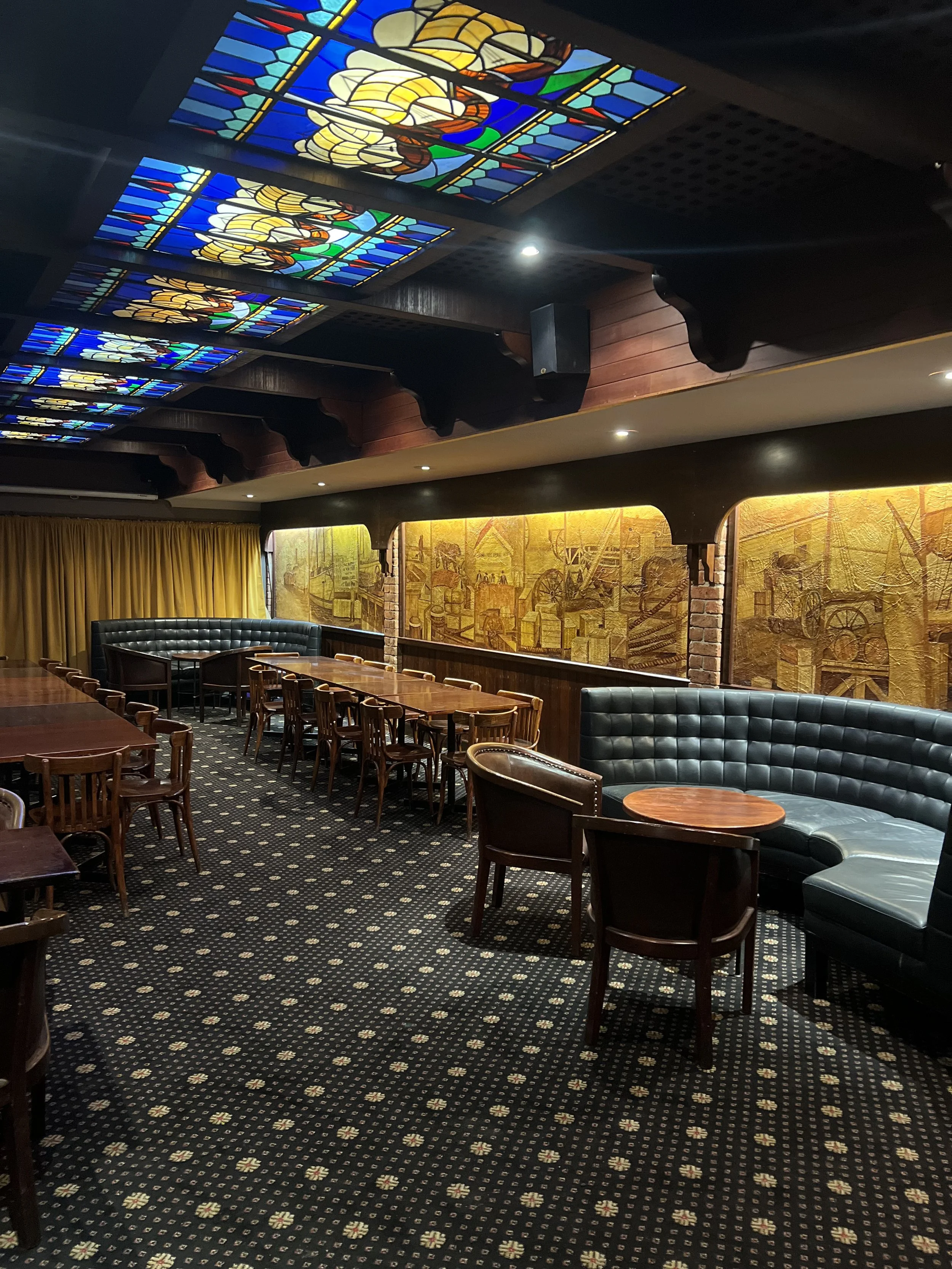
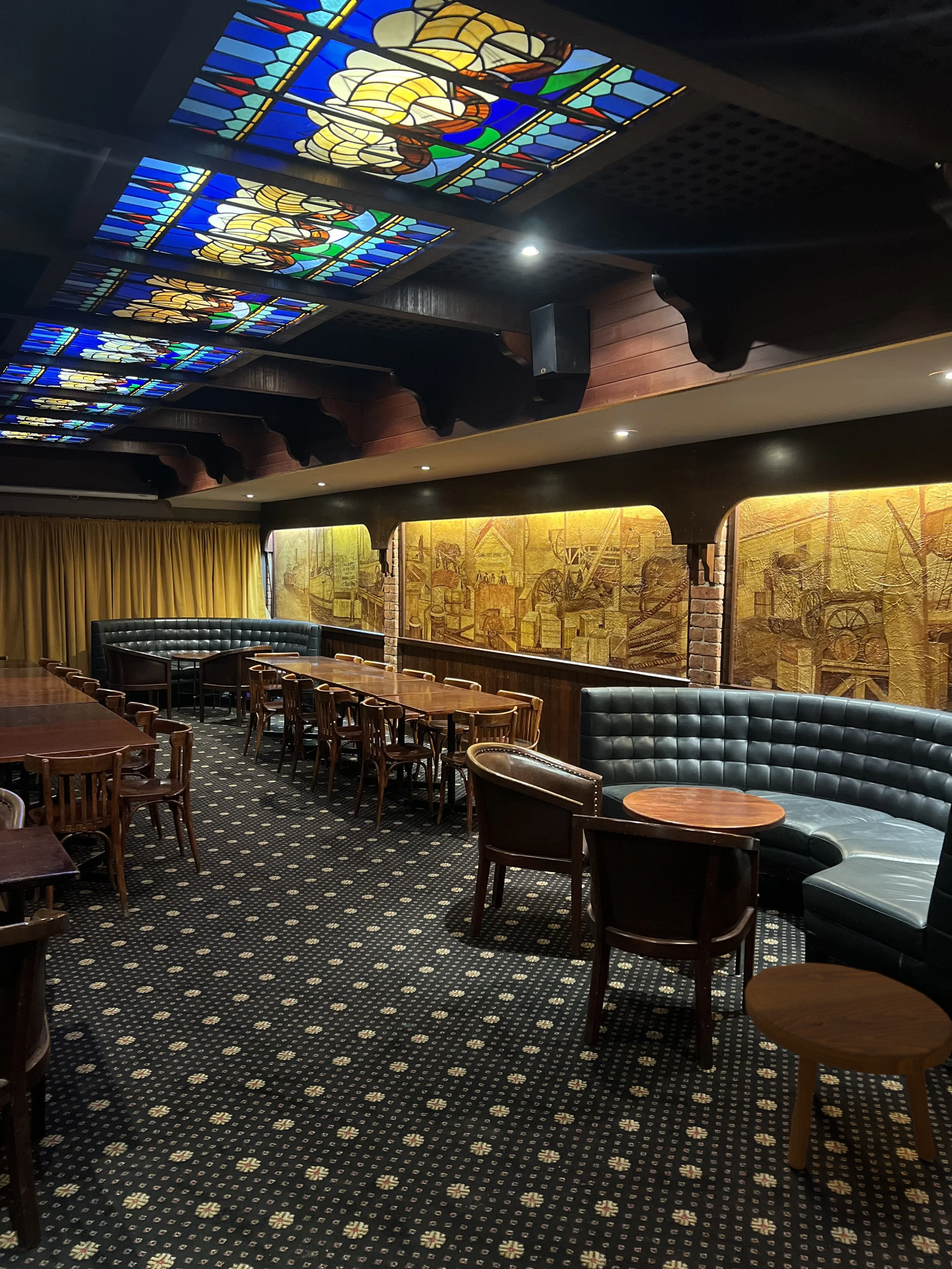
+ footstool [744,963,952,1170]
